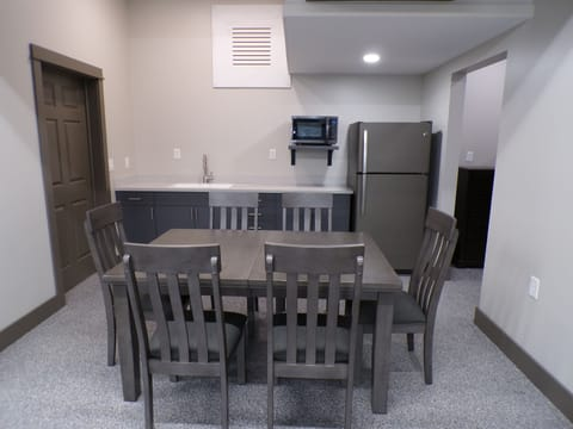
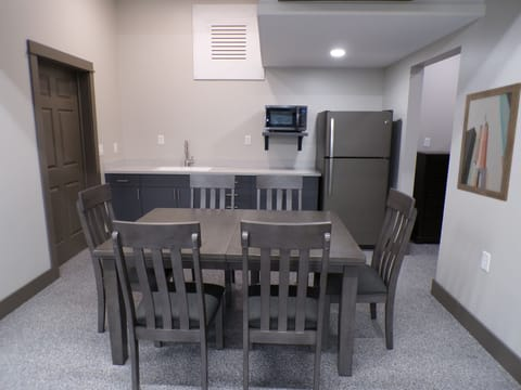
+ wall art [456,81,521,203]
